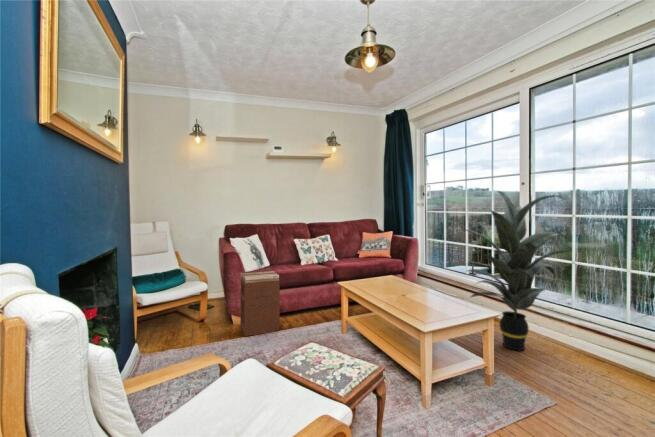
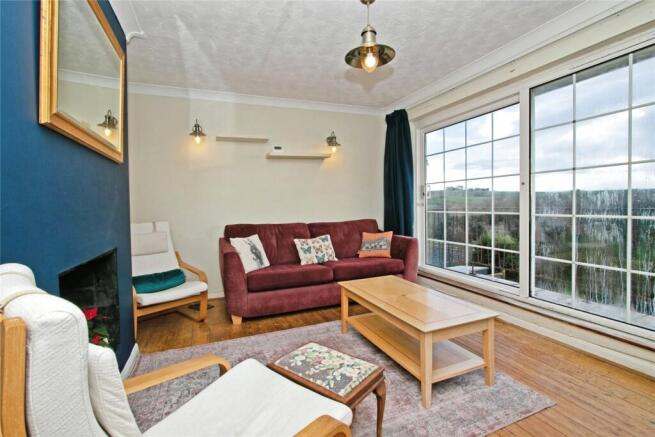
- indoor plant [455,190,571,352]
- nightstand [240,269,281,337]
